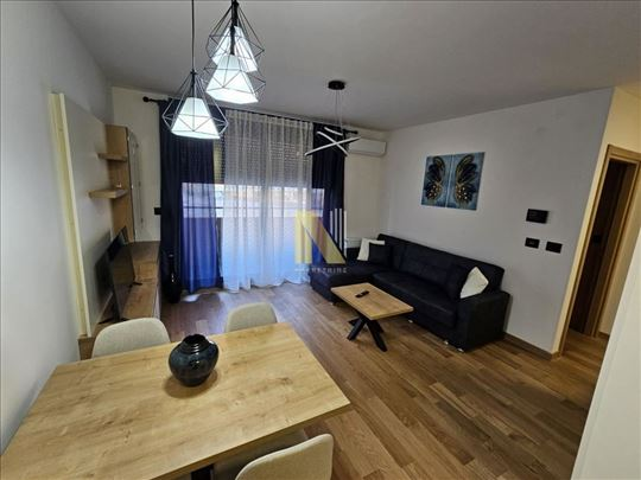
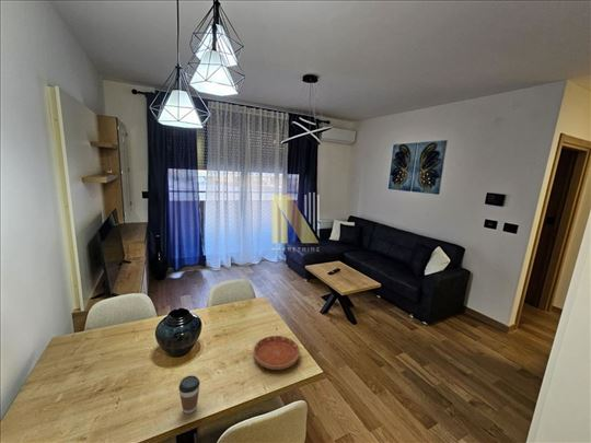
+ saucer [253,335,301,371]
+ coffee cup [178,374,201,415]
